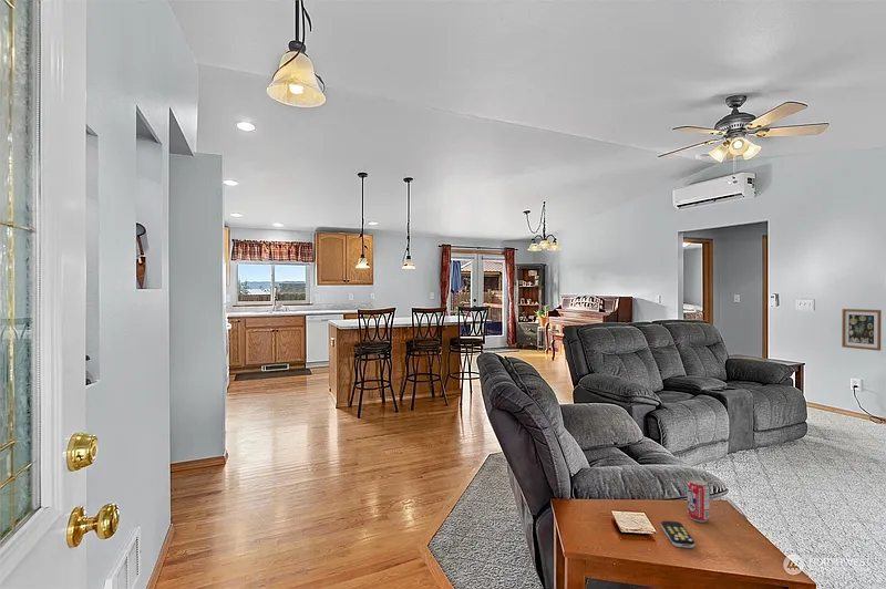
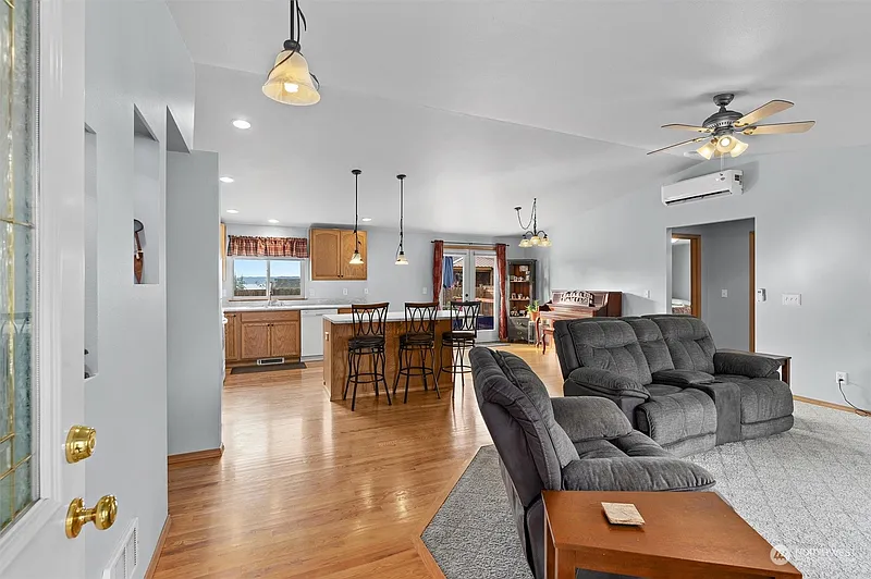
- wall art [841,308,883,352]
- beverage can [687,477,711,524]
- remote control [660,519,696,549]
